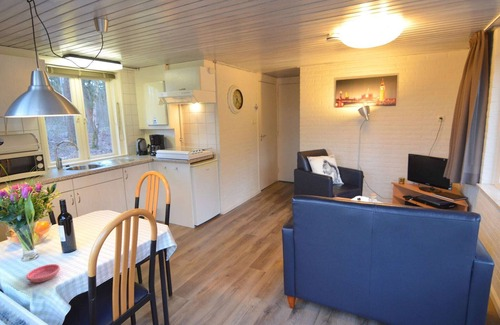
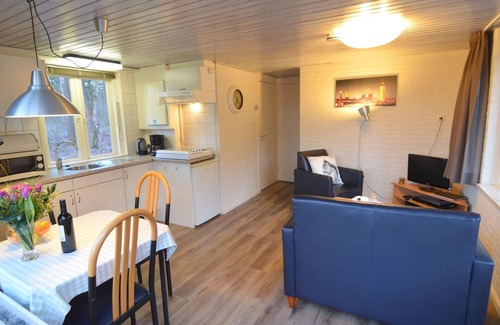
- saucer [25,263,61,284]
